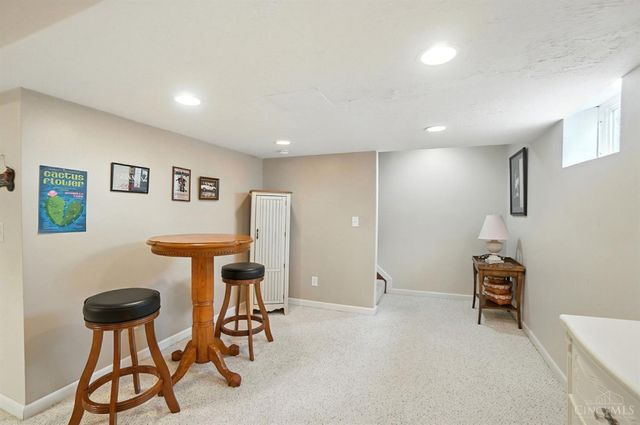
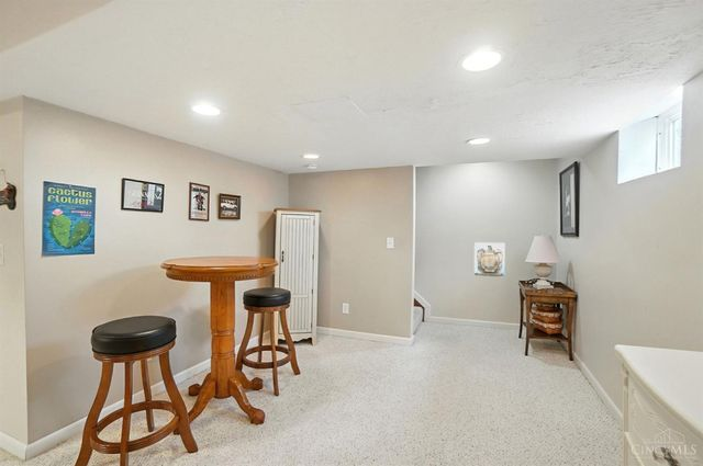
+ wall sculpture [473,241,506,277]
